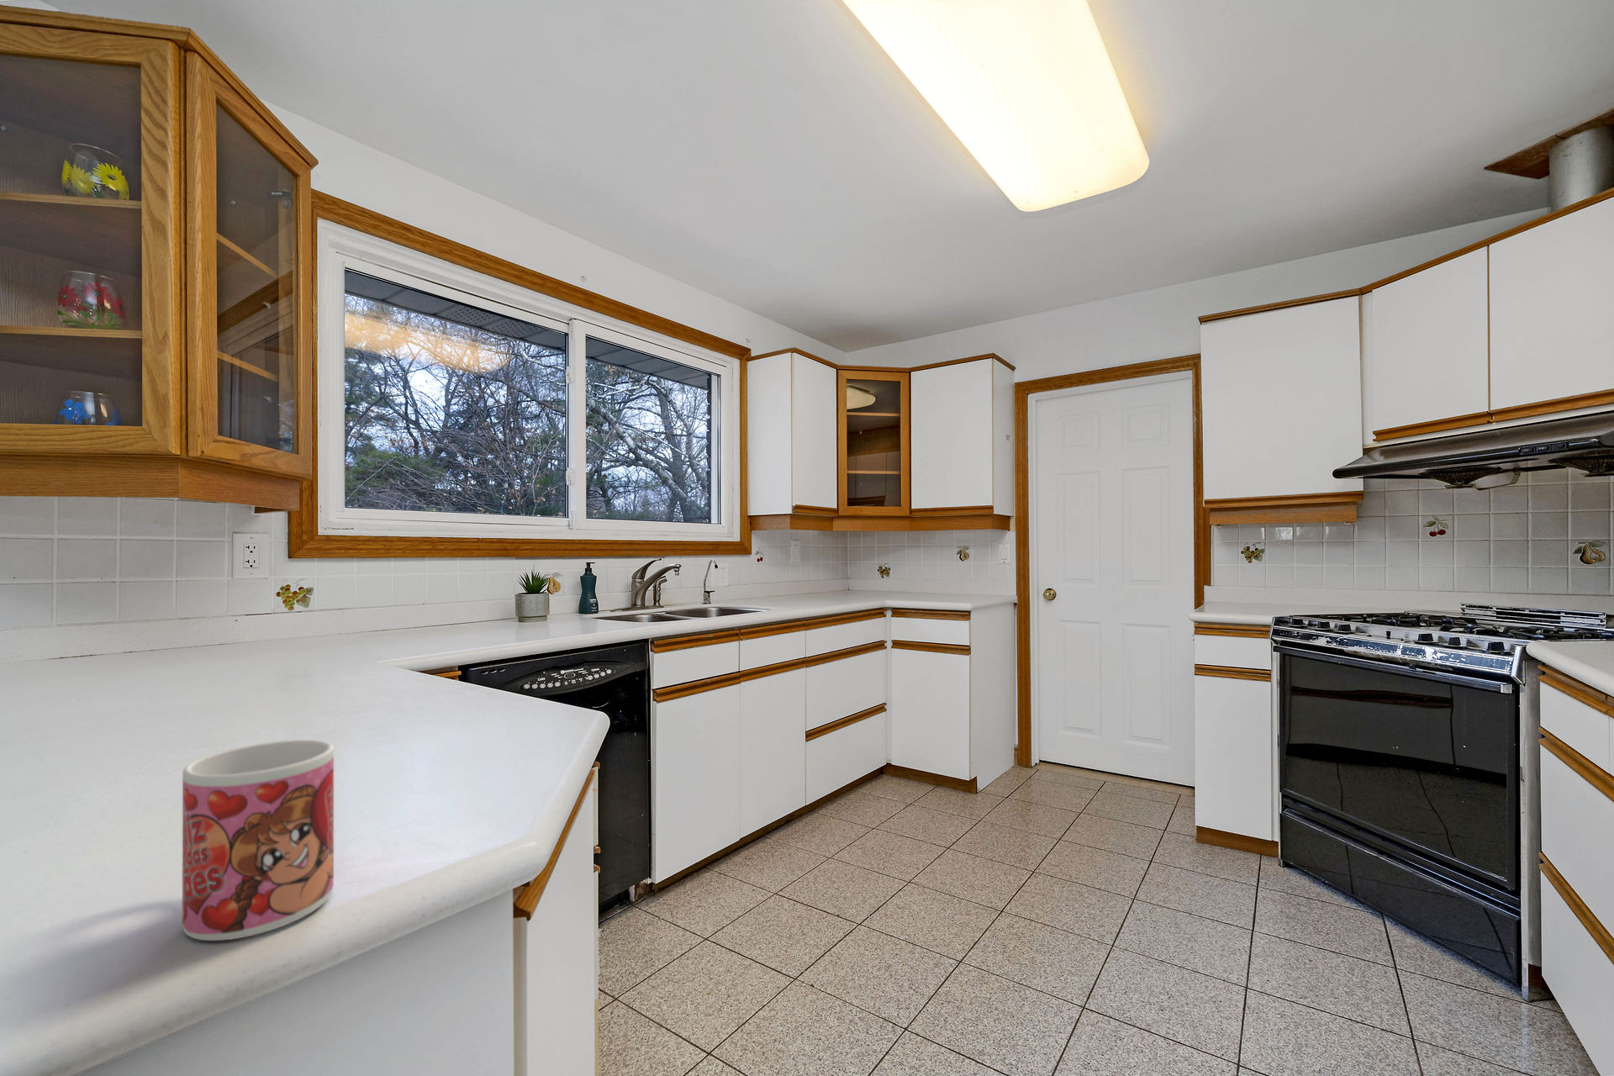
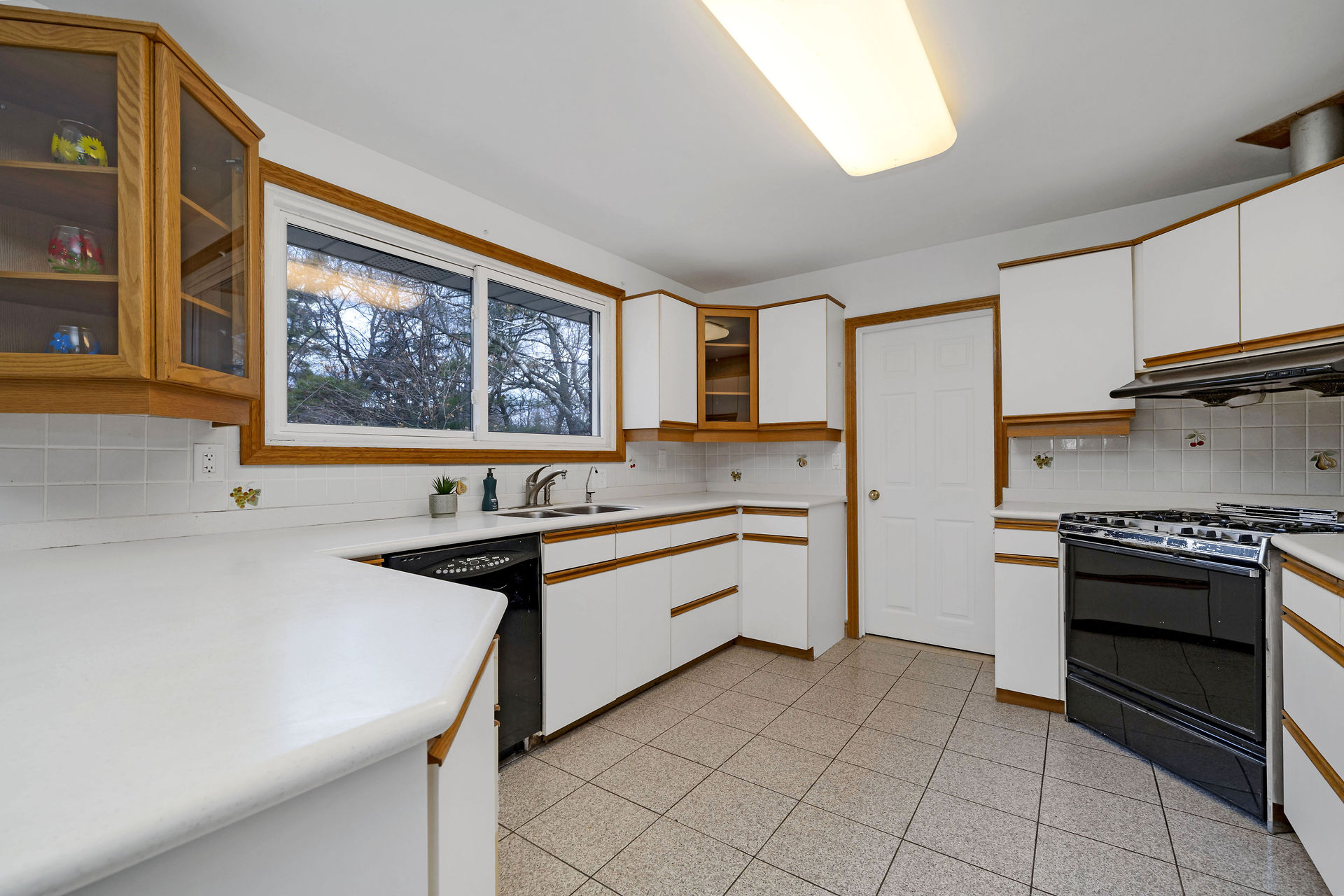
- mug [181,739,335,942]
